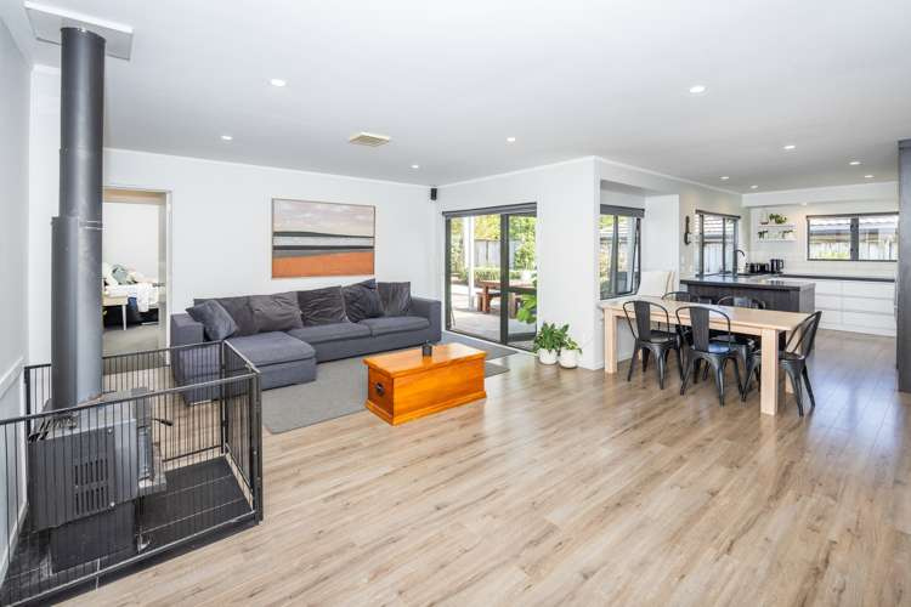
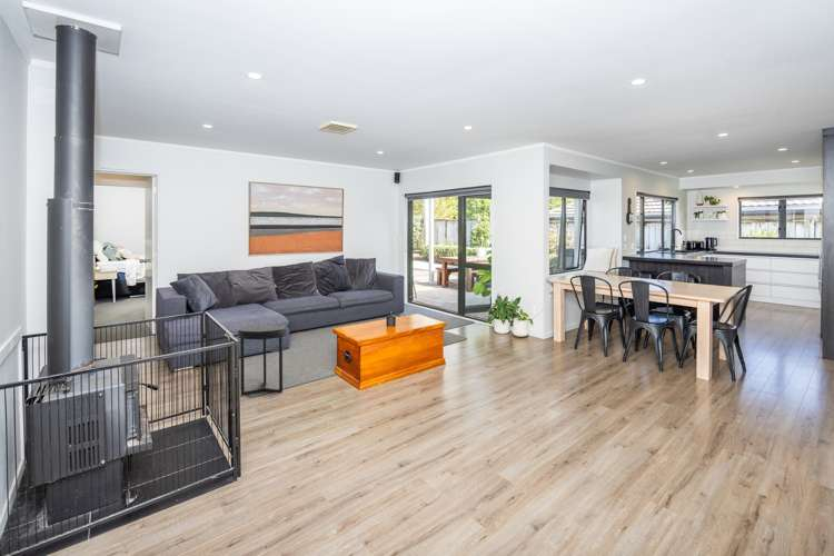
+ side table [237,324,288,396]
